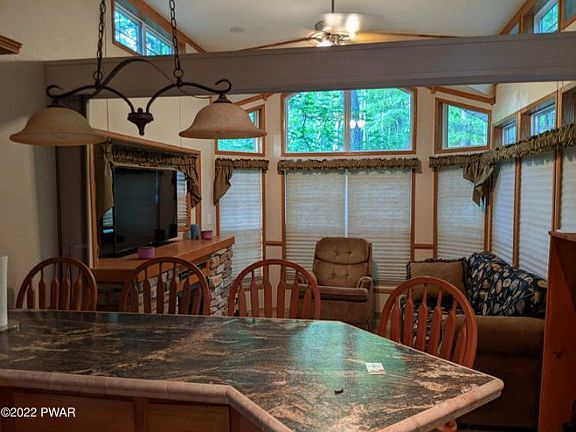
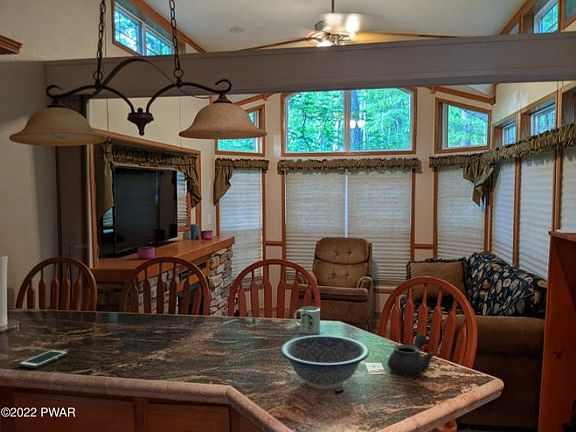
+ decorative bowl [279,334,370,390]
+ mug [293,305,321,335]
+ teapot [387,333,436,376]
+ cell phone [18,349,69,369]
